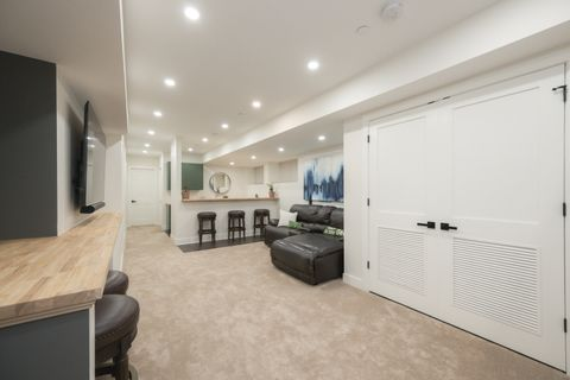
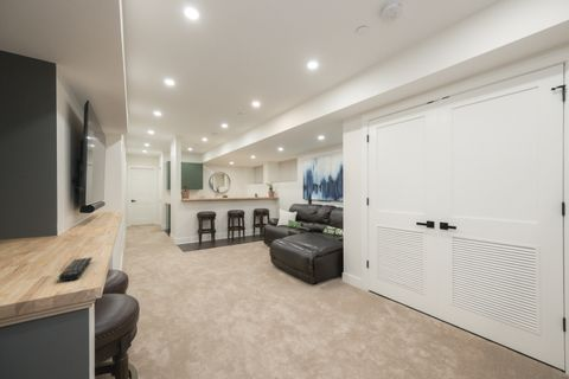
+ remote control [58,256,94,282]
